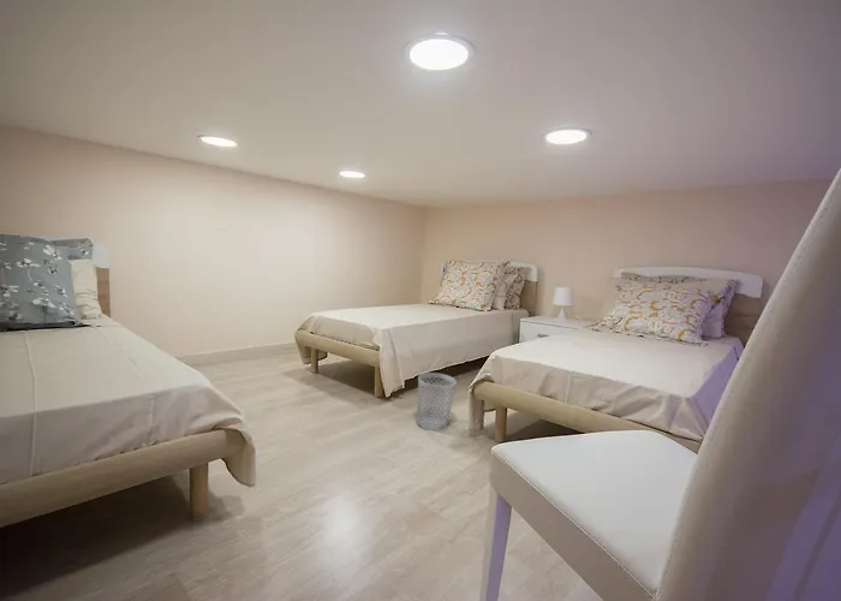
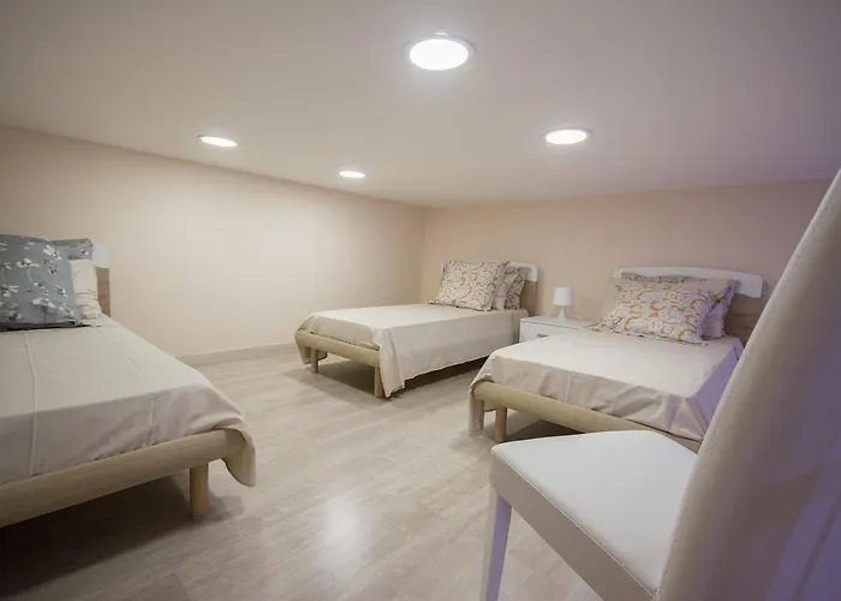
- wastebasket [416,371,458,432]
